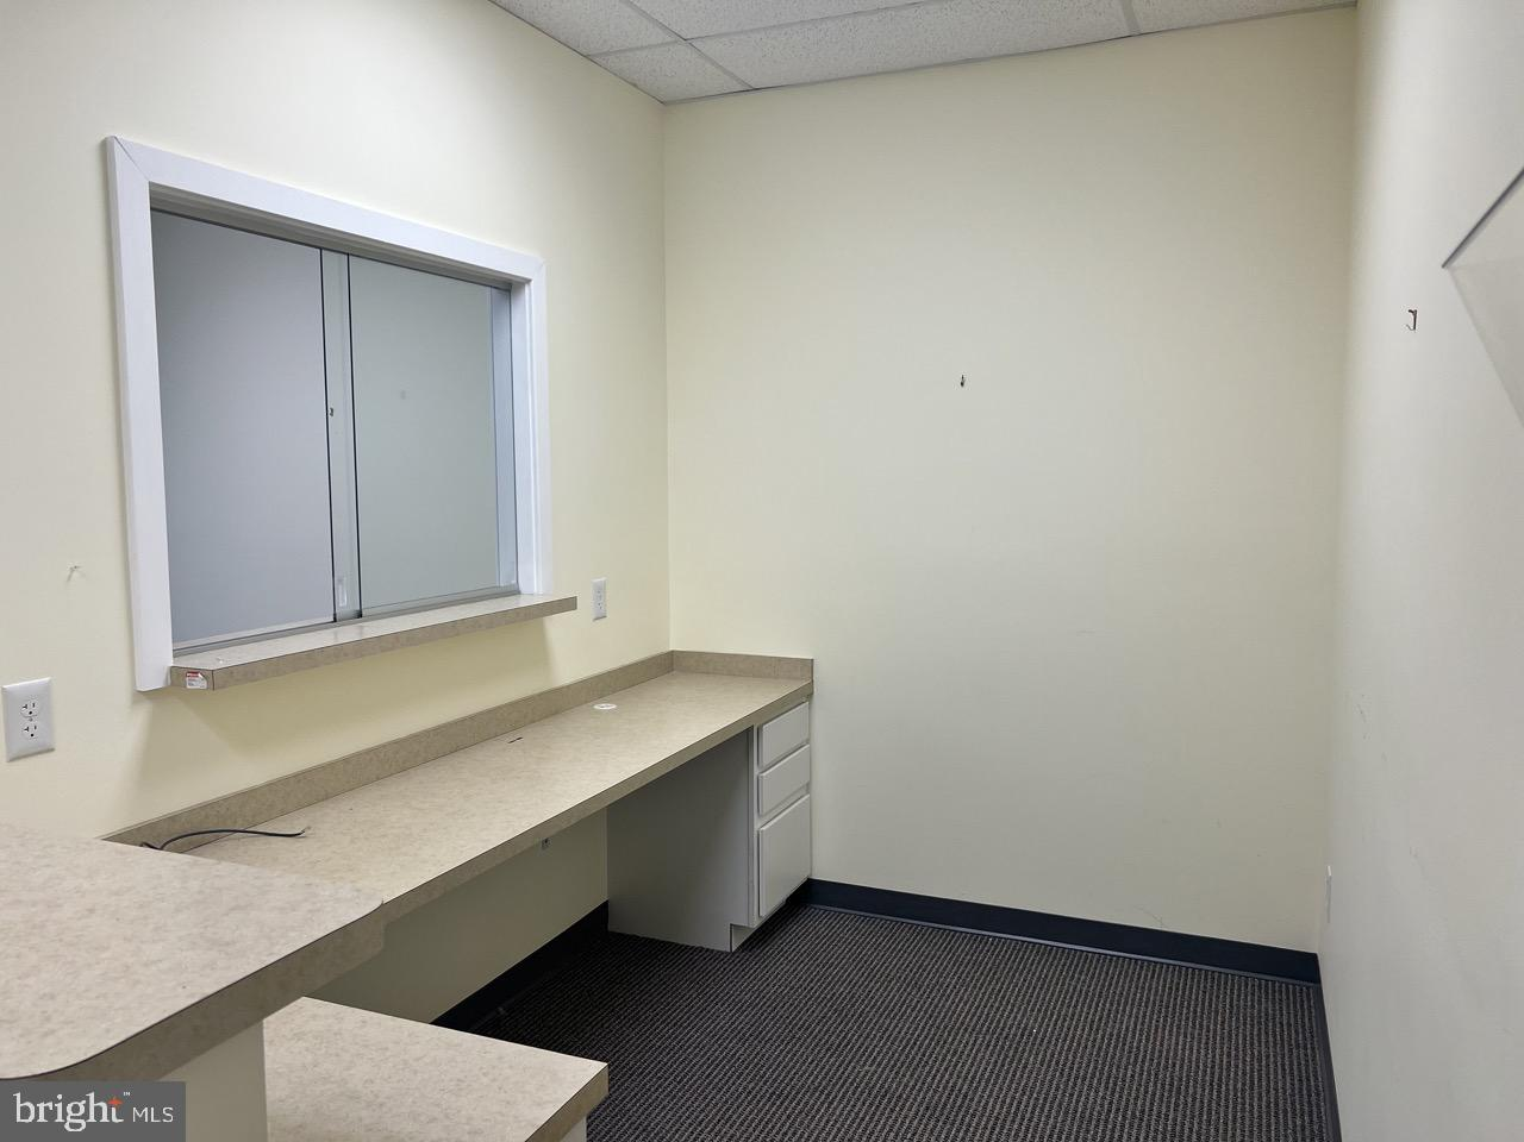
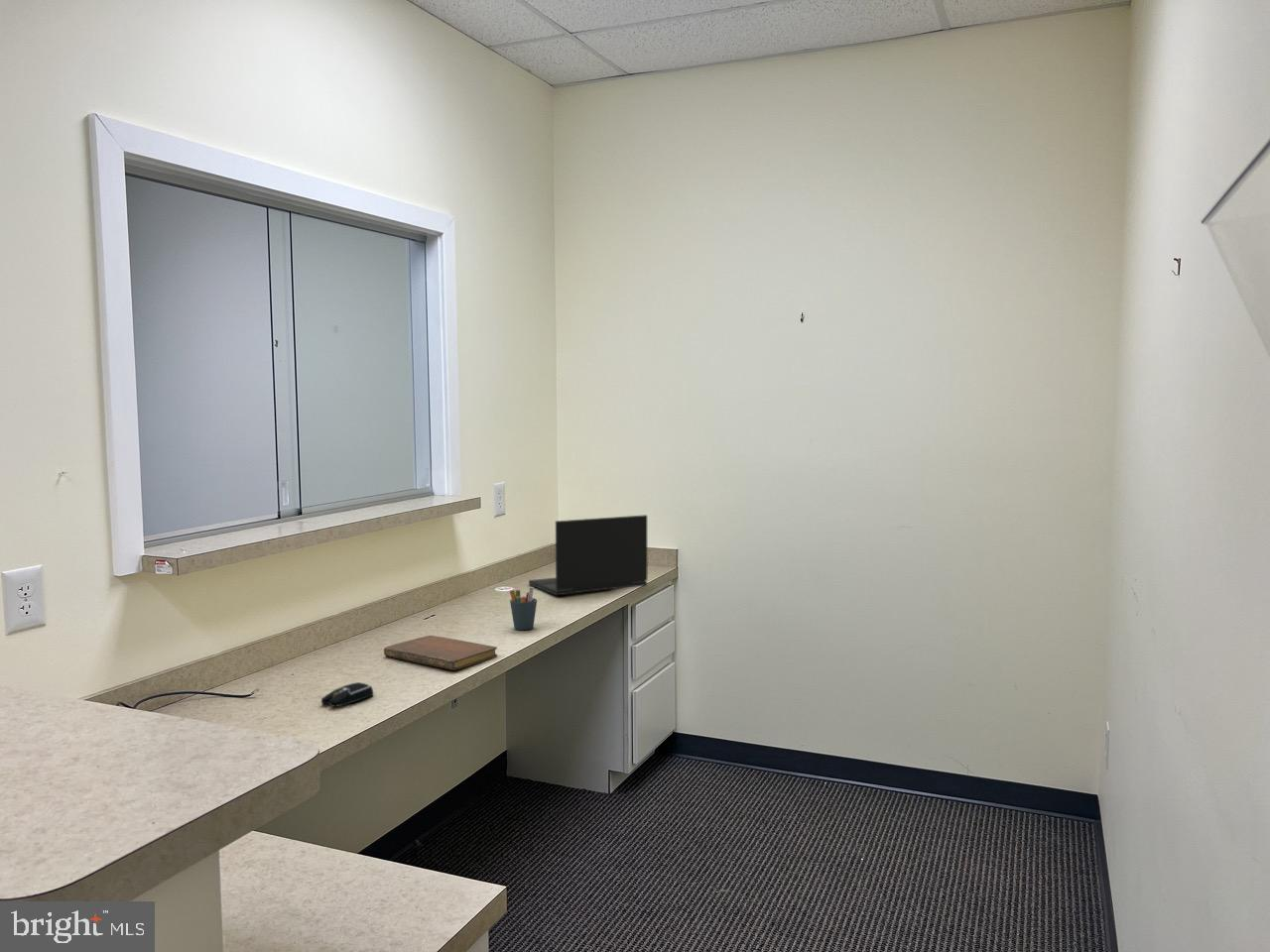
+ notebook [383,635,498,671]
+ computer mouse [320,681,374,708]
+ pen holder [509,586,538,631]
+ laptop [528,514,648,596]
